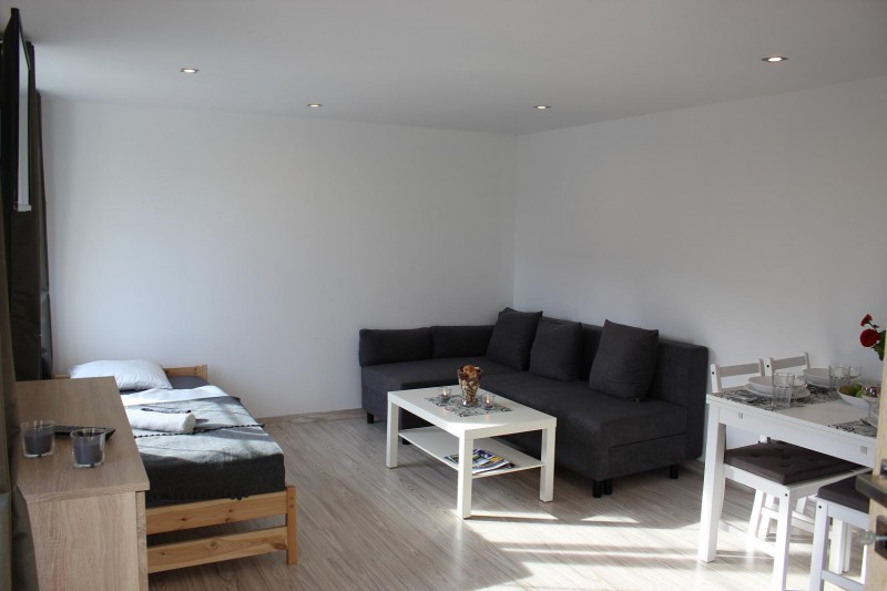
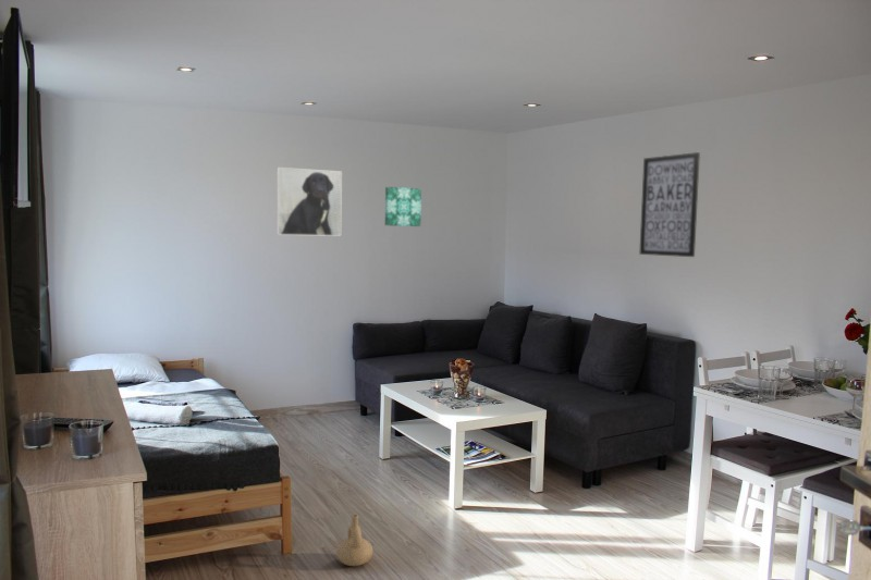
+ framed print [275,166,343,237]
+ ceramic jug [335,514,373,567]
+ wall art [384,186,422,227]
+ wall art [638,151,701,258]
